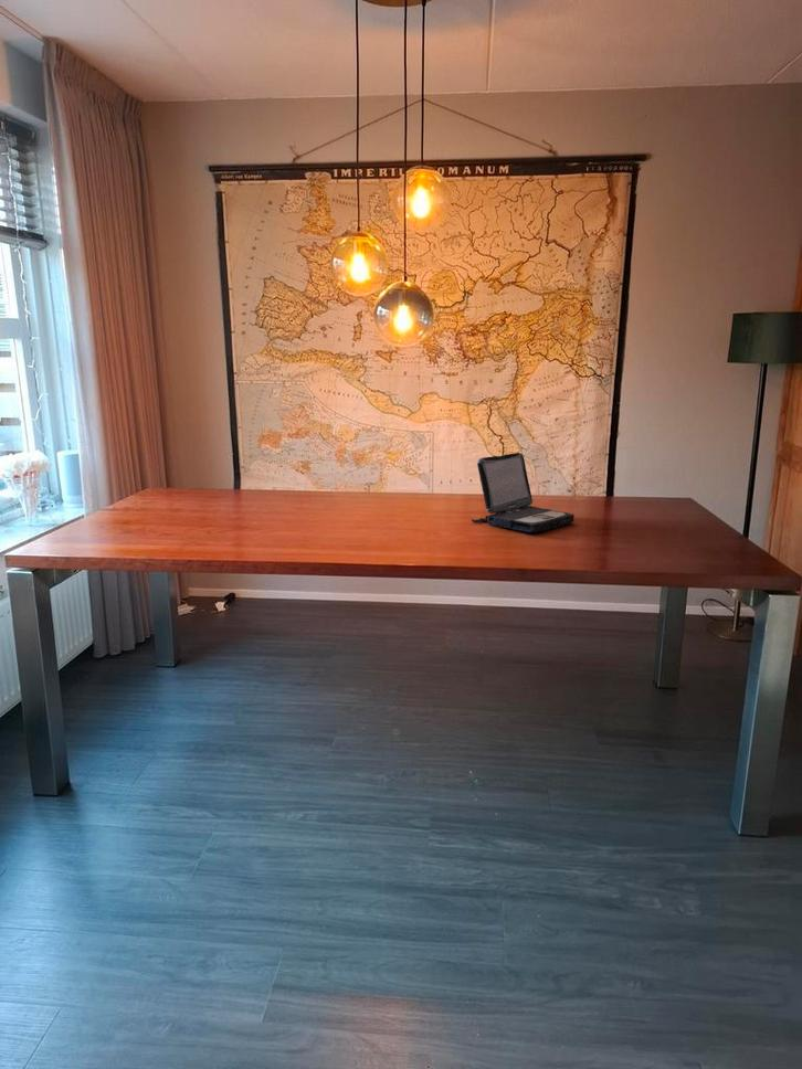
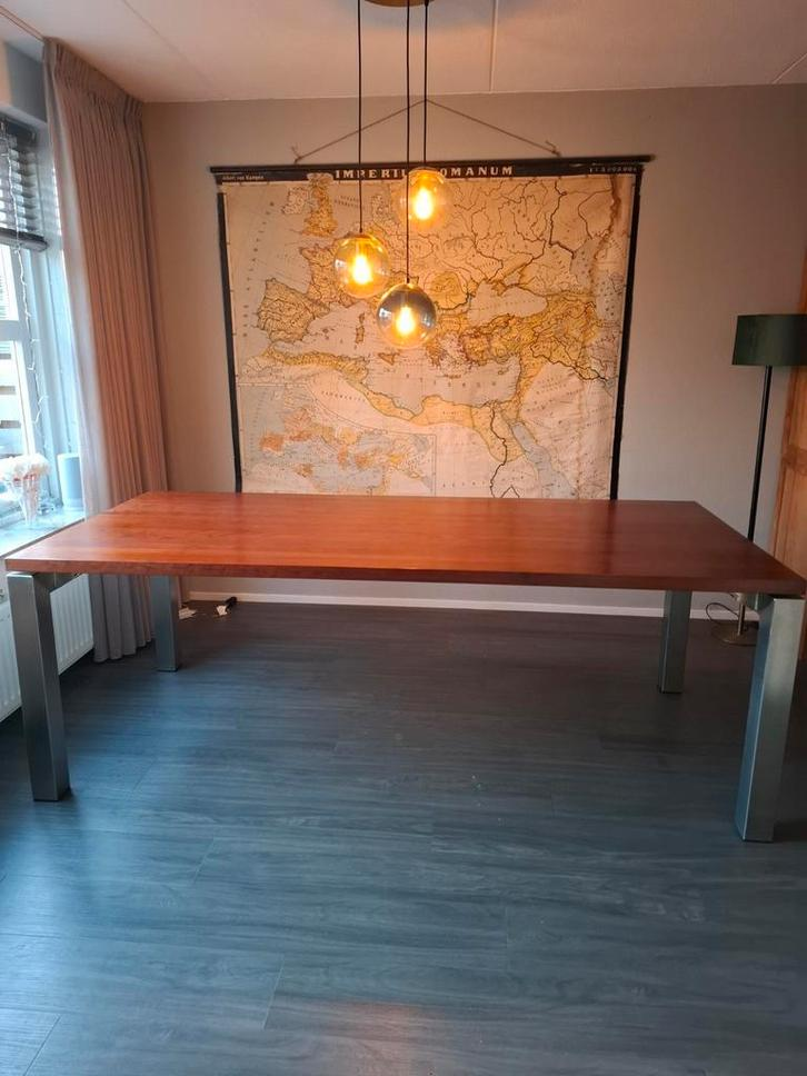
- laptop [471,452,576,533]
